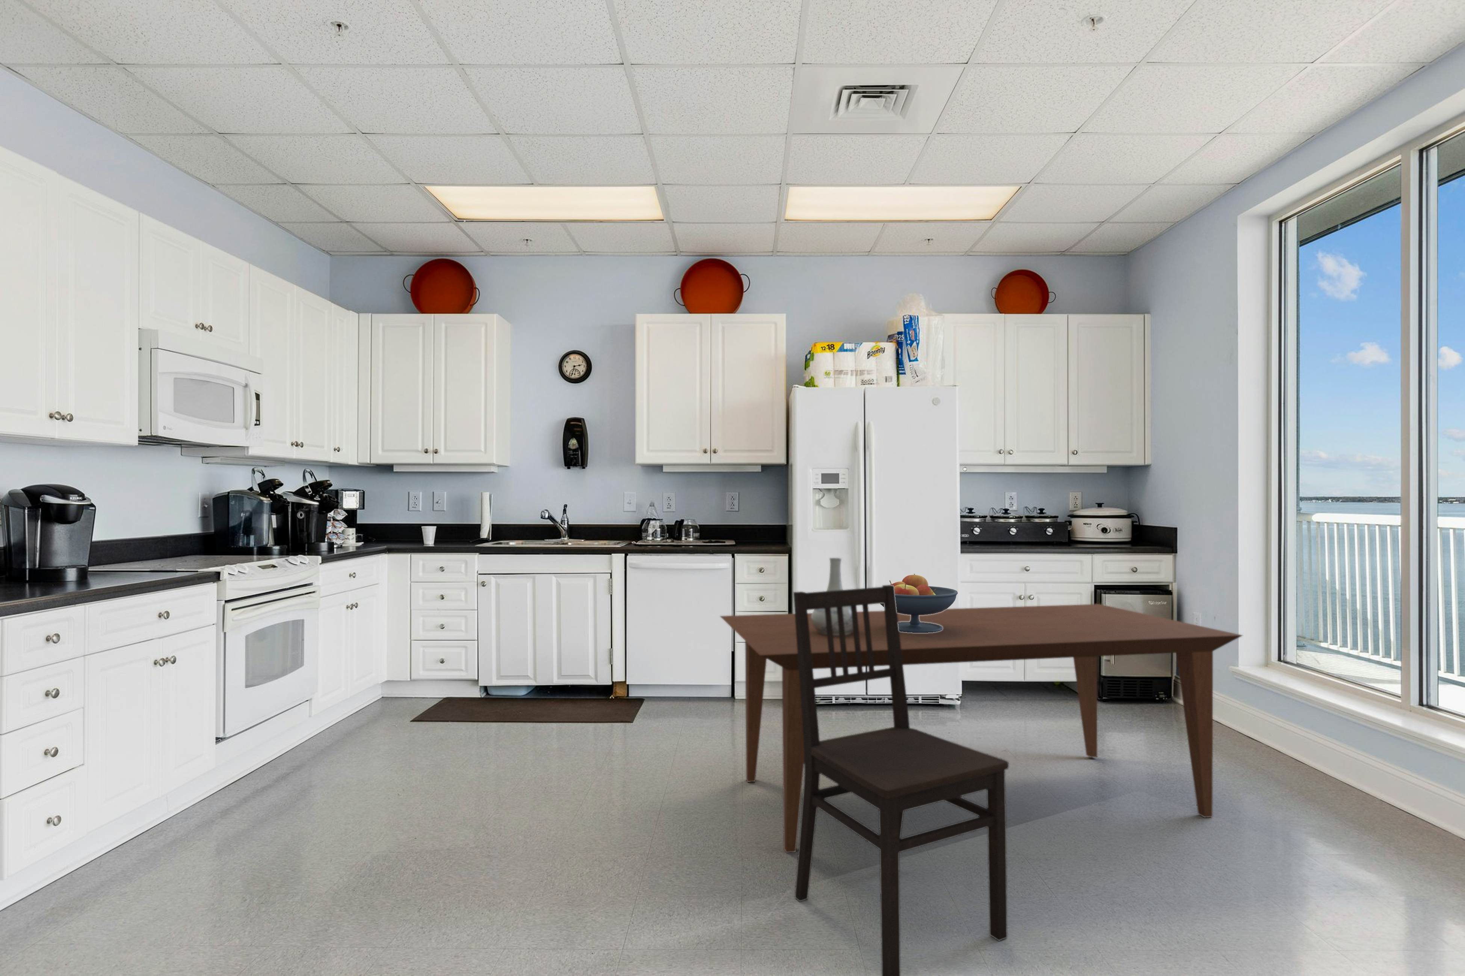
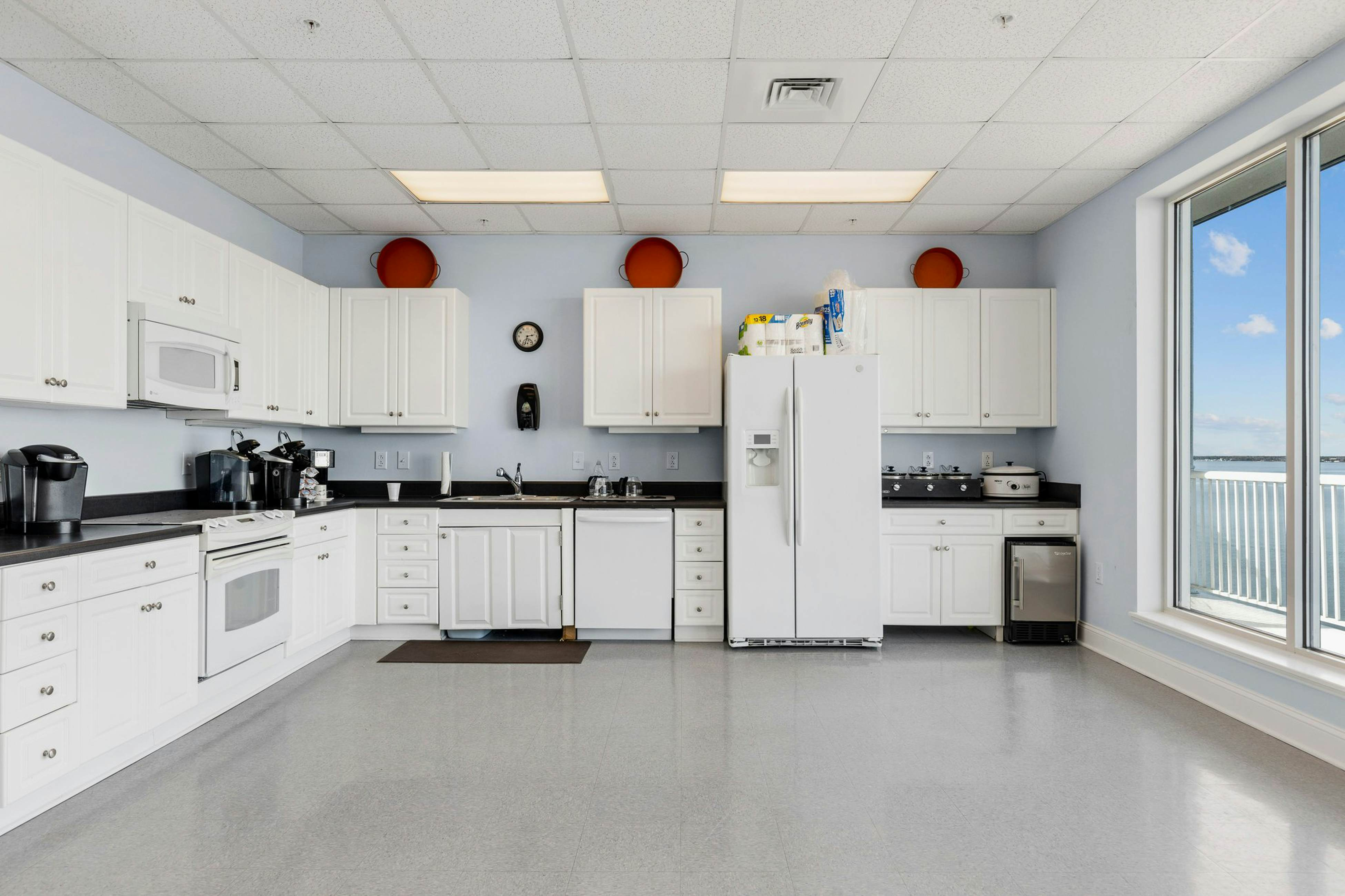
- fruit bowl [880,573,959,633]
- vase [811,558,858,636]
- dining table [719,603,1244,853]
- dining chair [793,584,1010,976]
